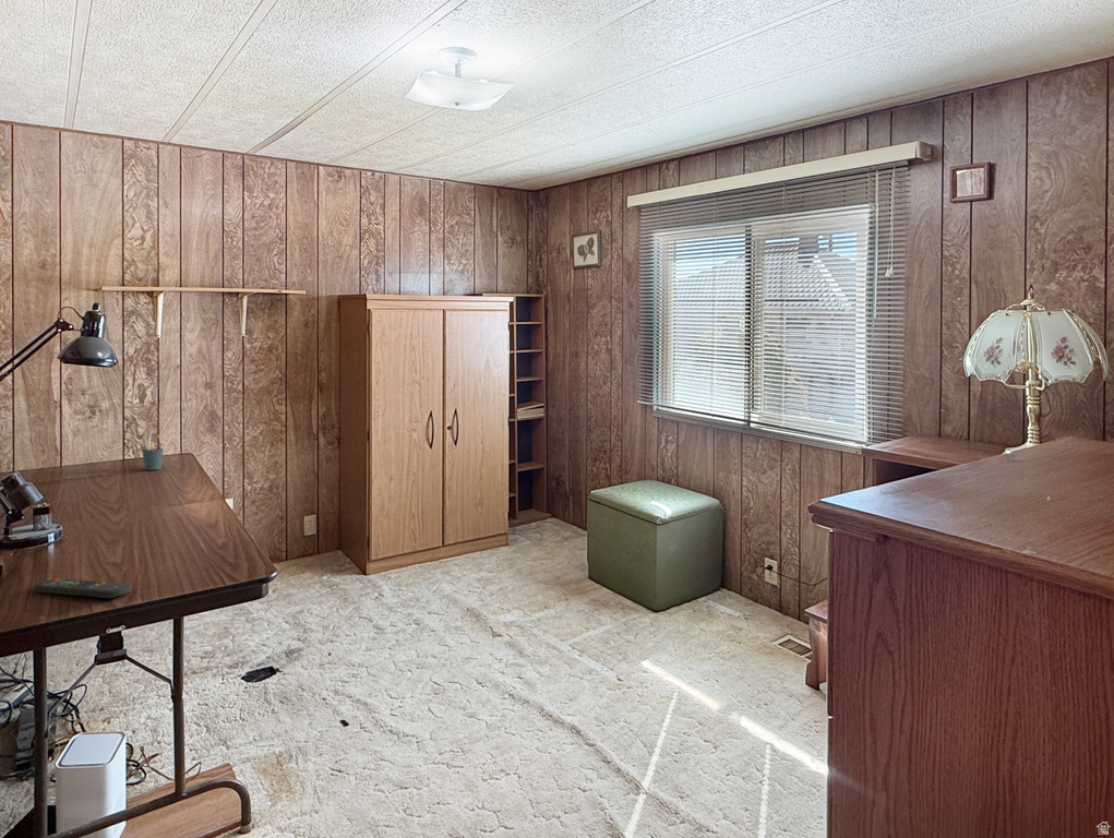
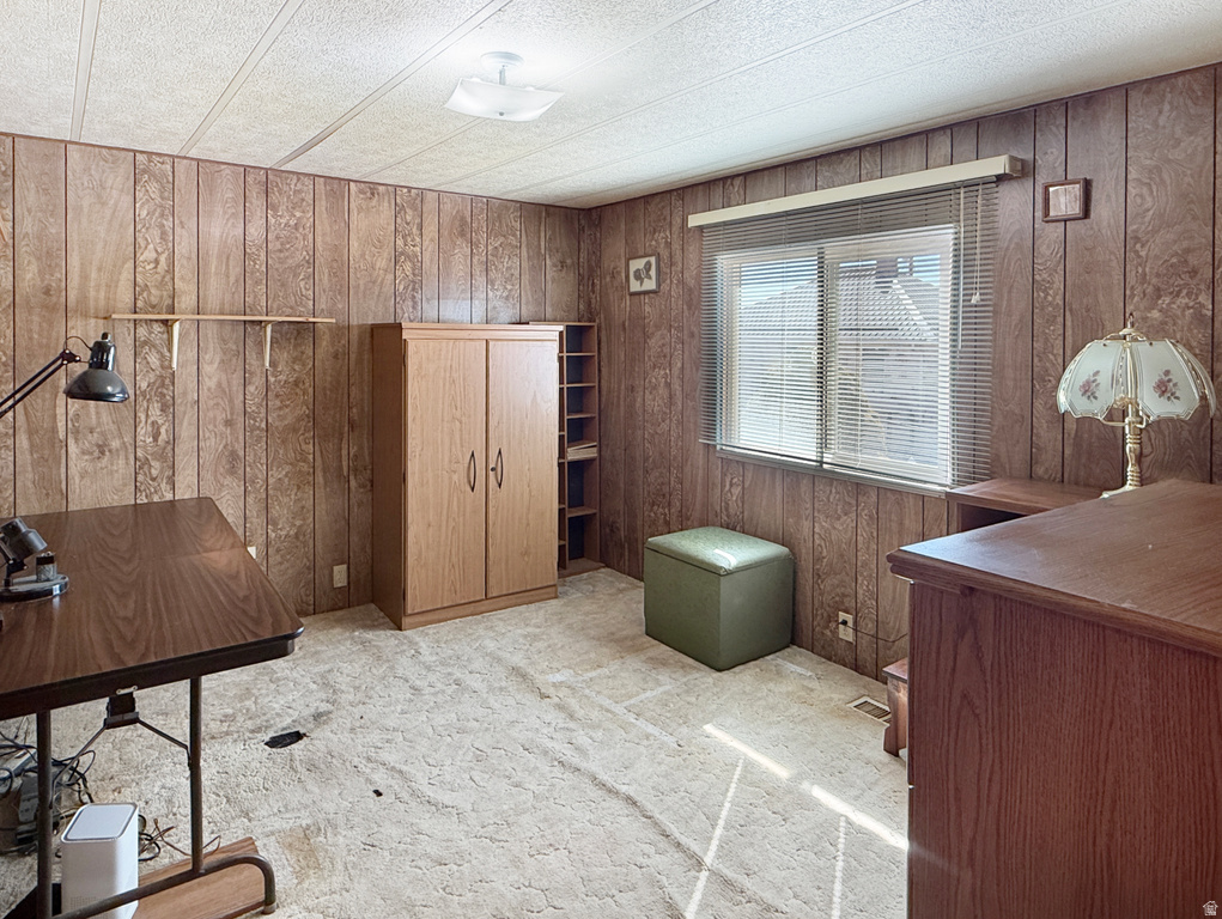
- remote control [34,577,133,599]
- pen holder [141,439,165,471]
